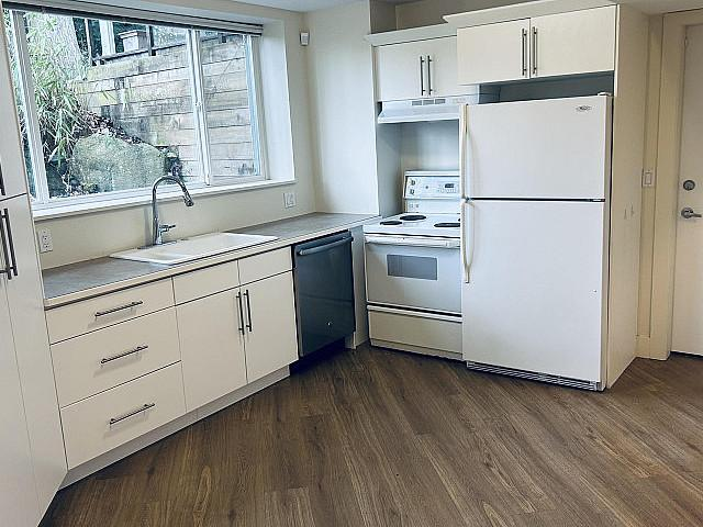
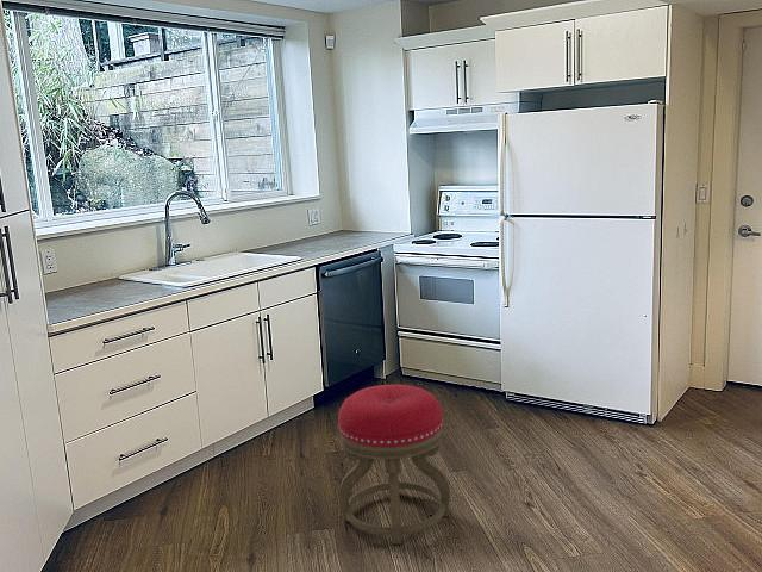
+ stool [337,384,451,546]
